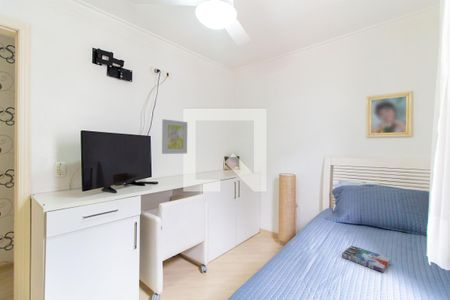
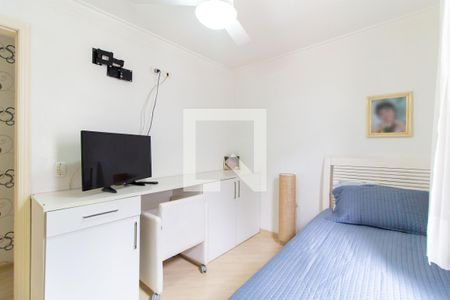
- wall art [161,118,188,155]
- book [341,245,391,274]
